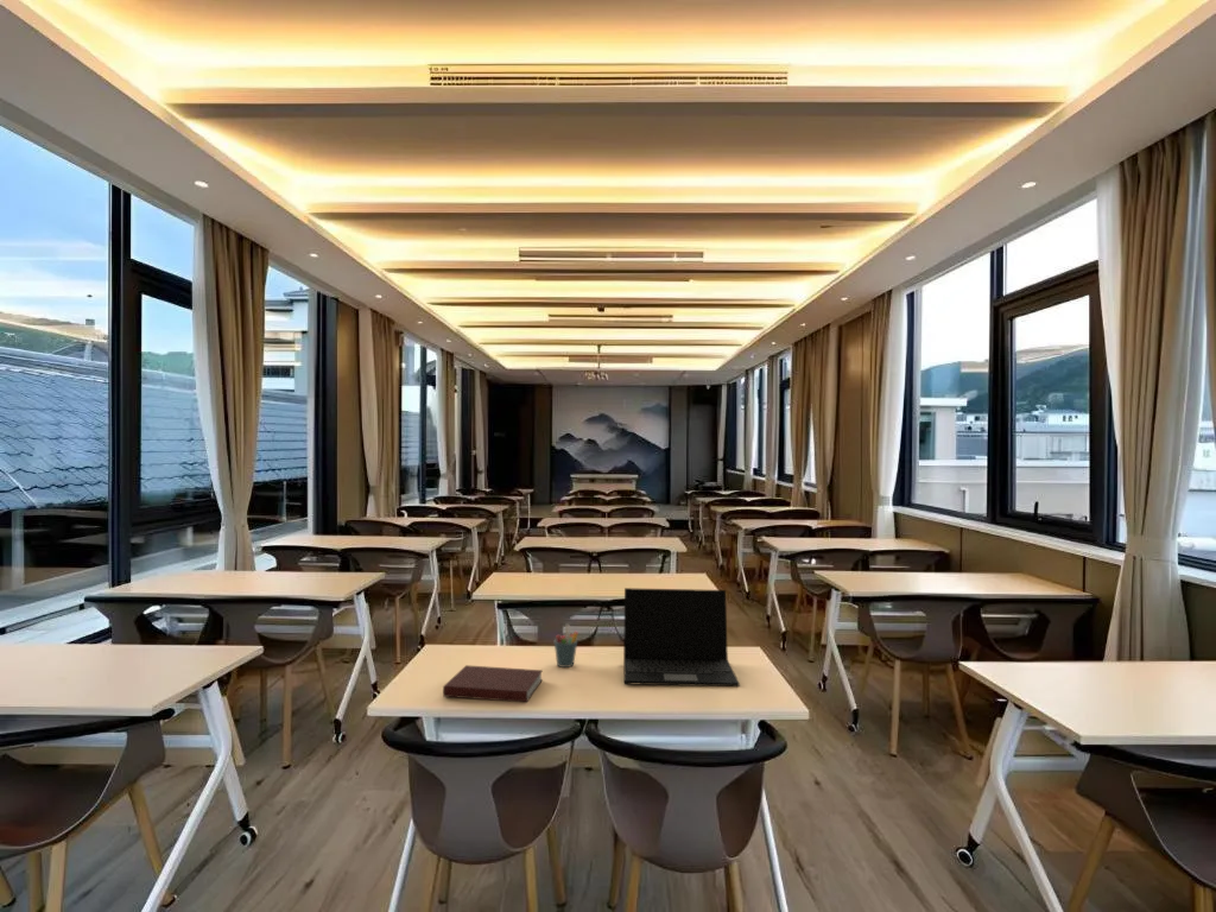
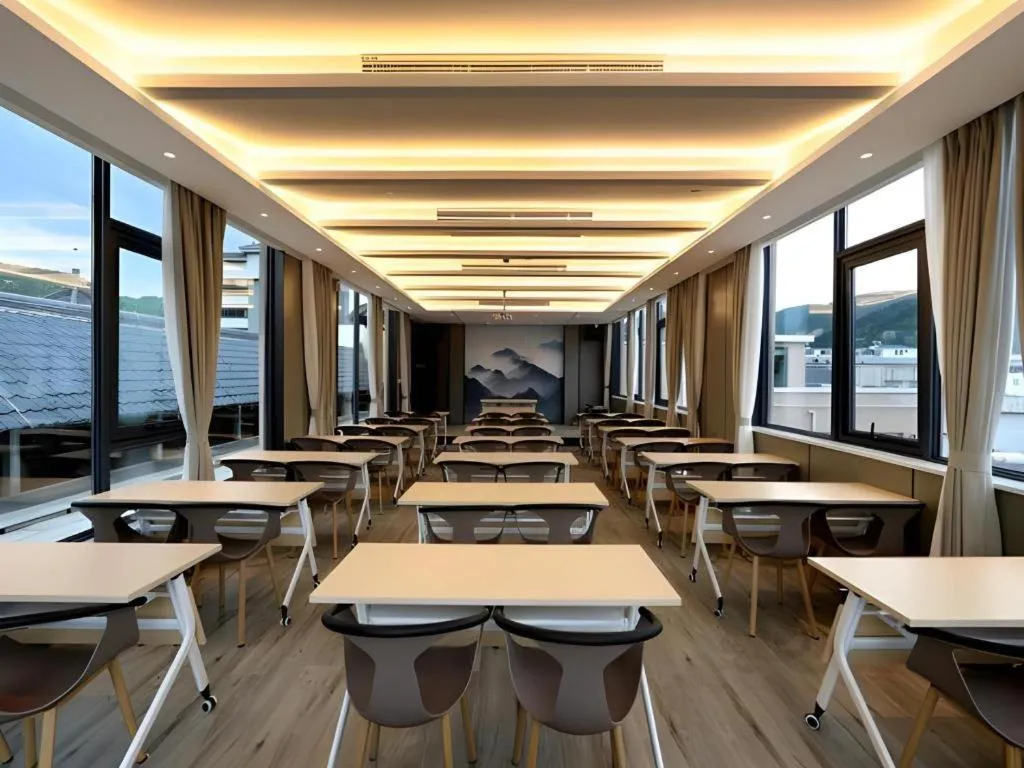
- pen holder [553,623,580,669]
- notebook [442,664,544,703]
- laptop [622,587,741,688]
